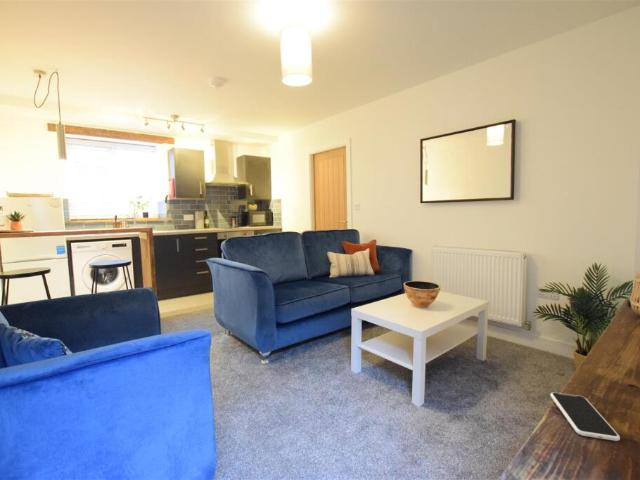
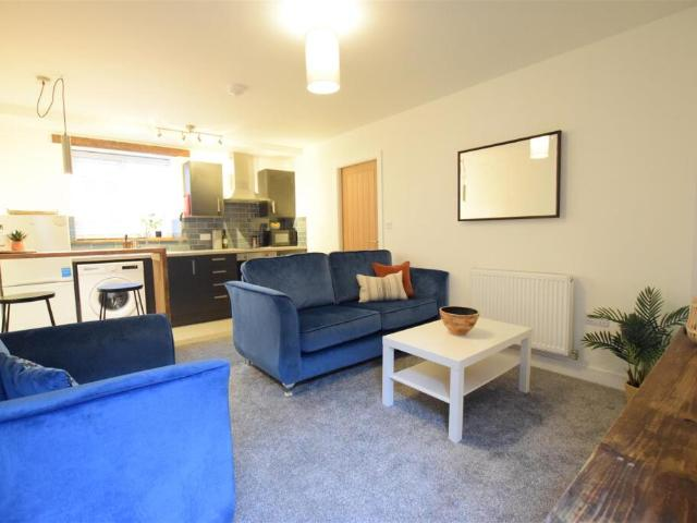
- smartphone [549,392,621,442]
